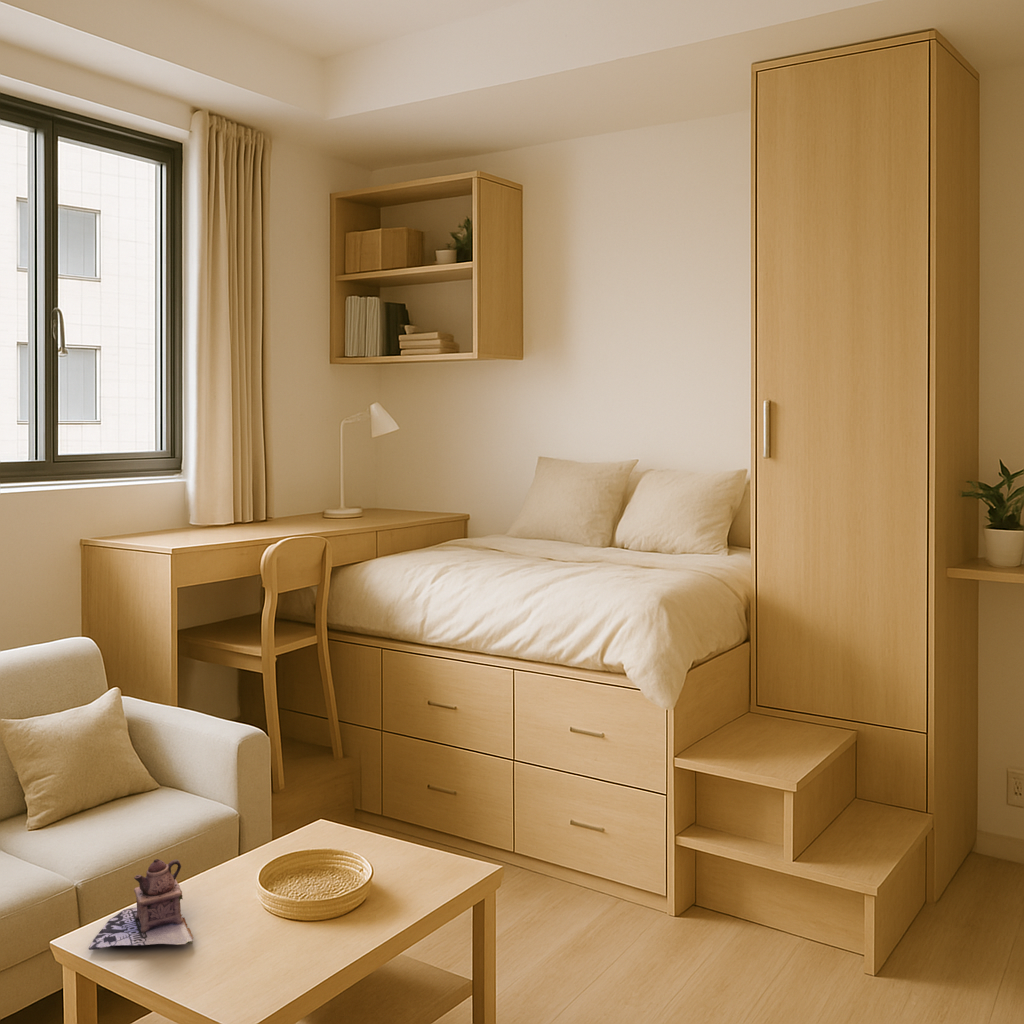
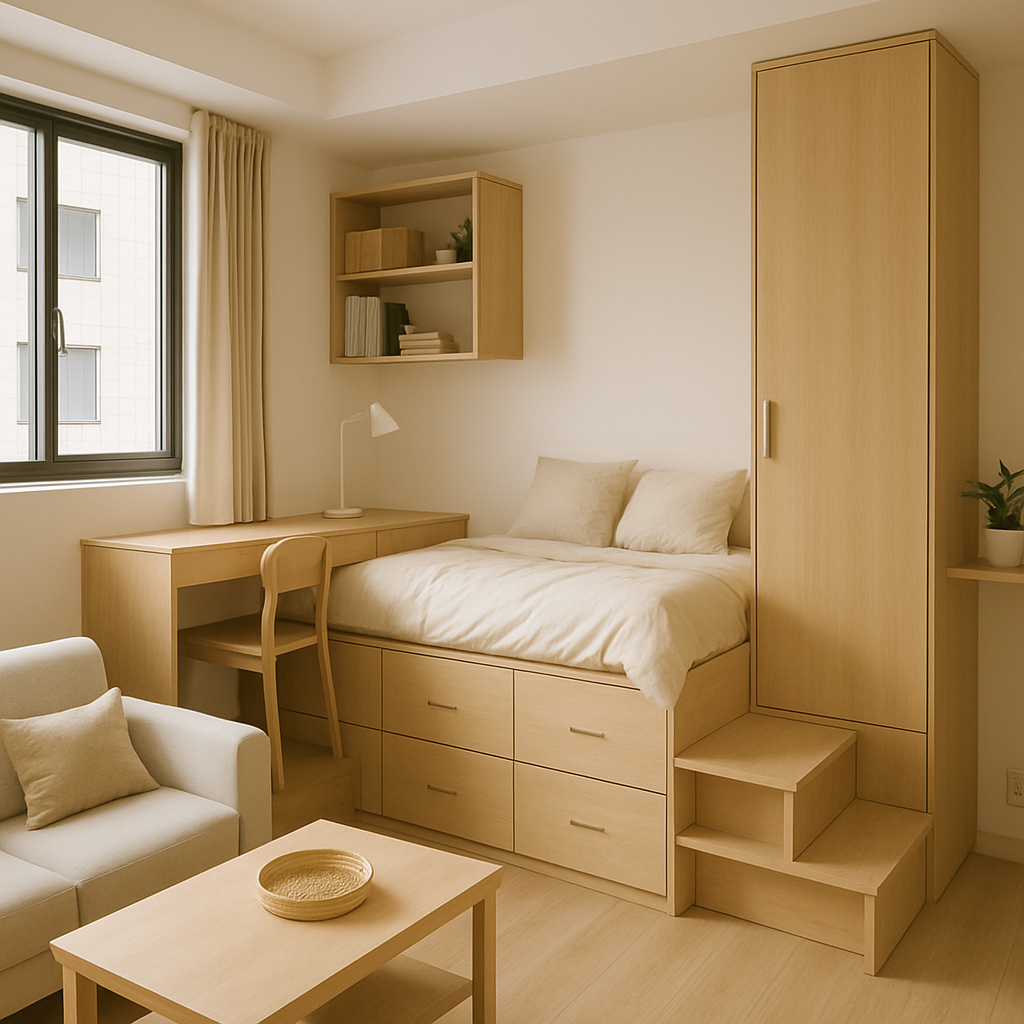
- teapot [88,858,194,951]
